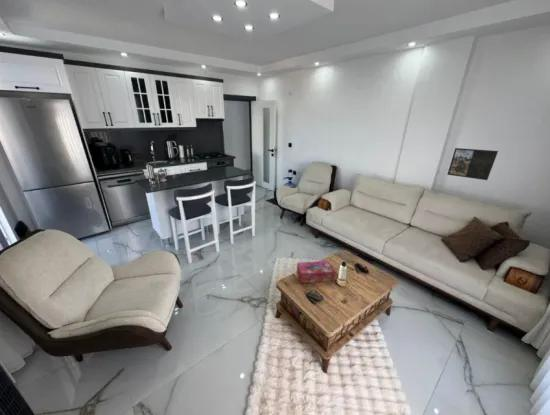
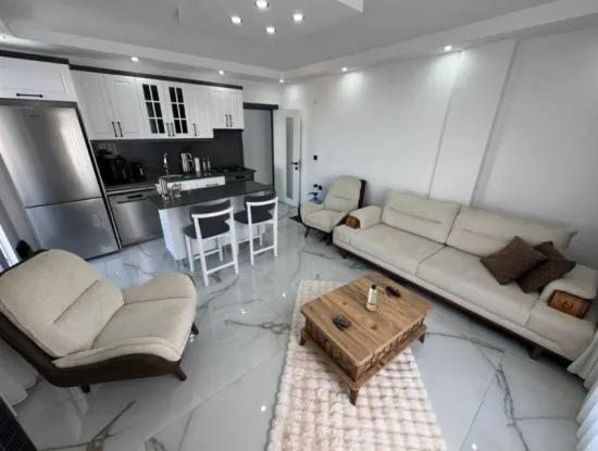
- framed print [446,147,499,181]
- tissue box [296,260,336,284]
